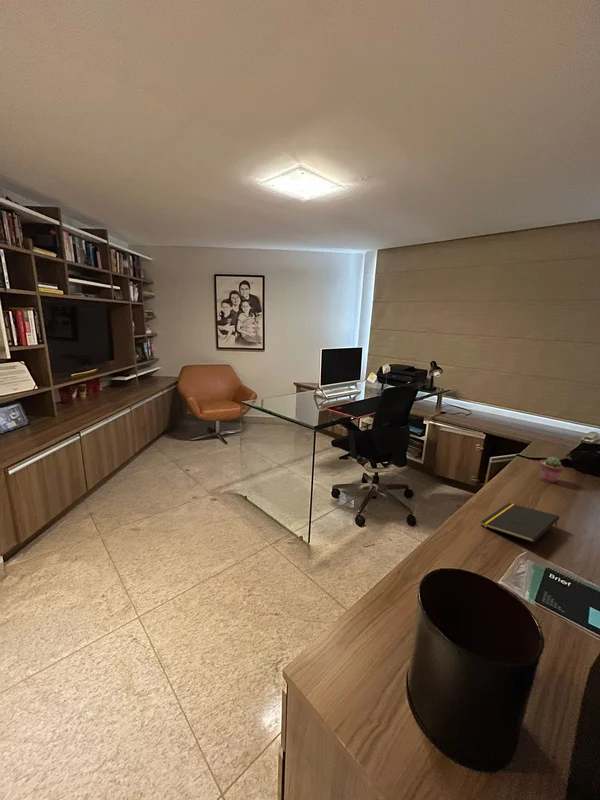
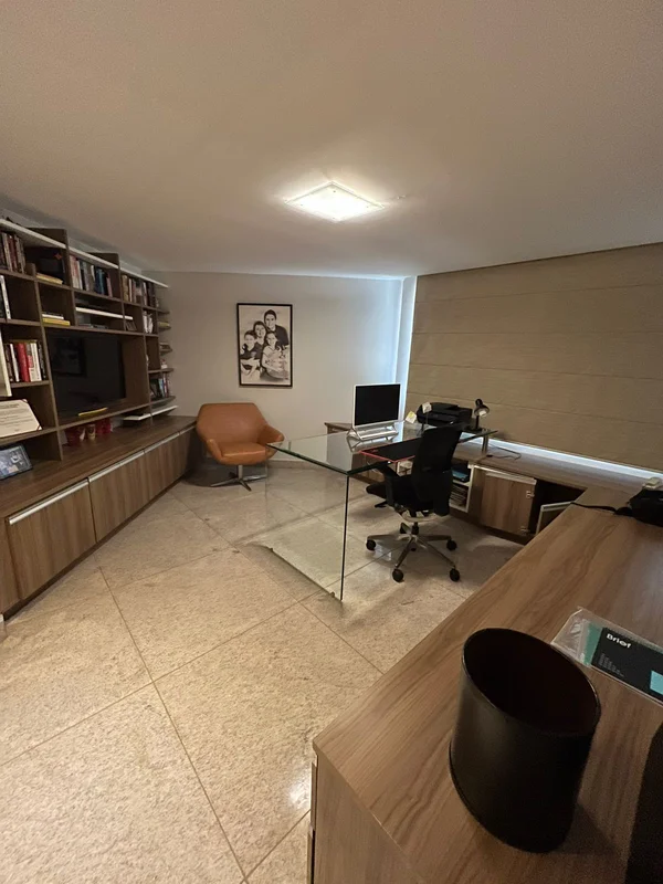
- potted succulent [539,456,564,484]
- notepad [480,502,560,544]
